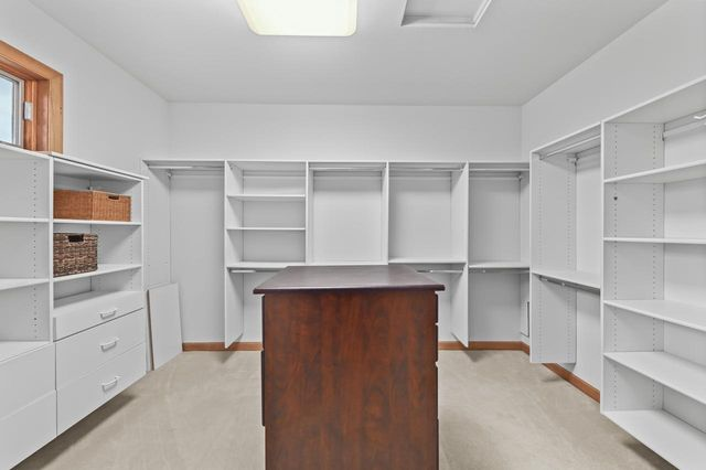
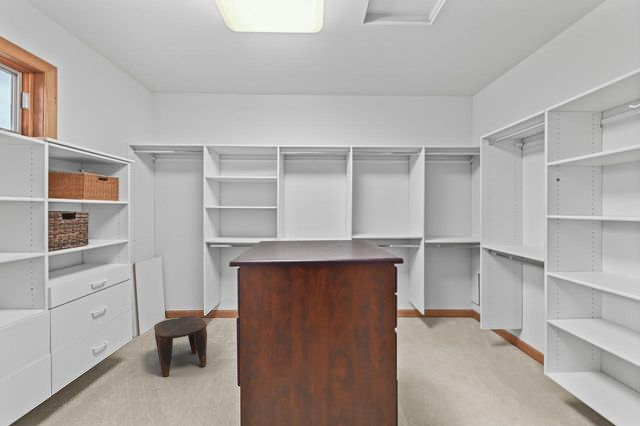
+ stool [153,315,208,377]
